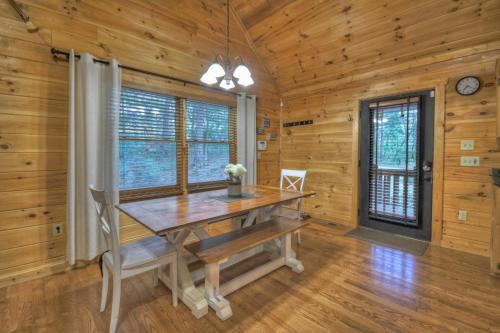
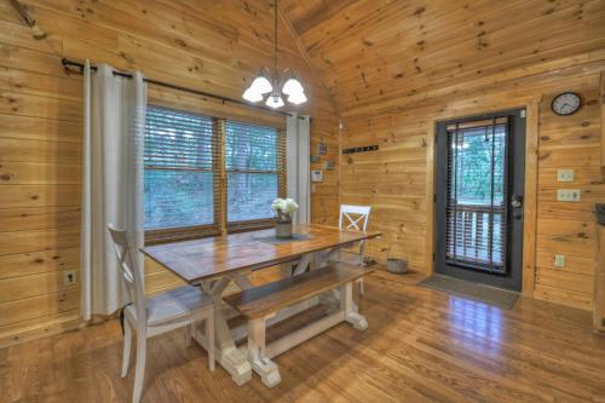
+ basket [385,241,410,275]
